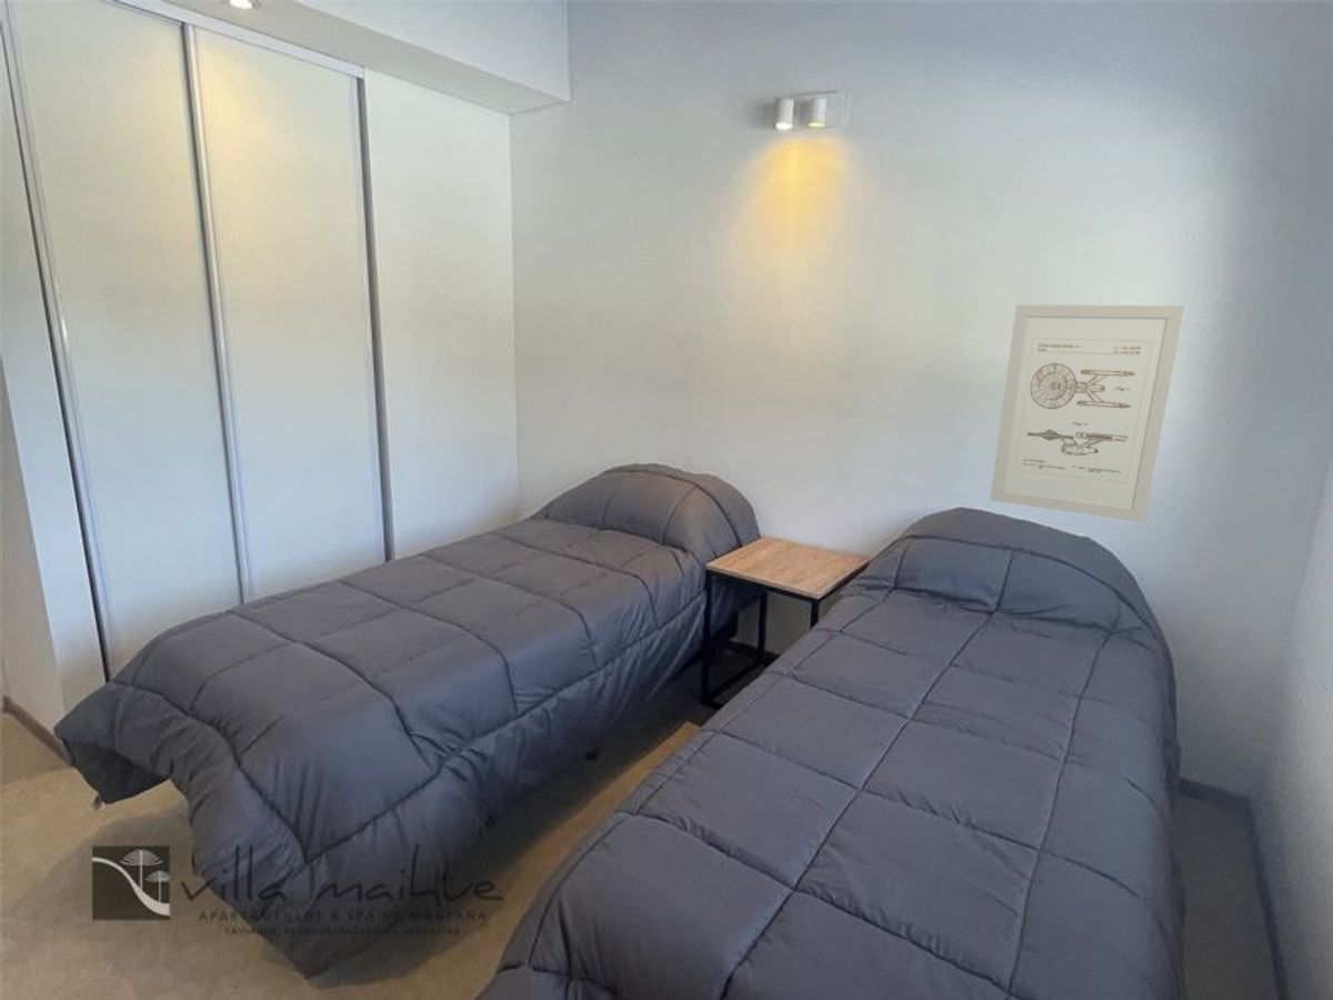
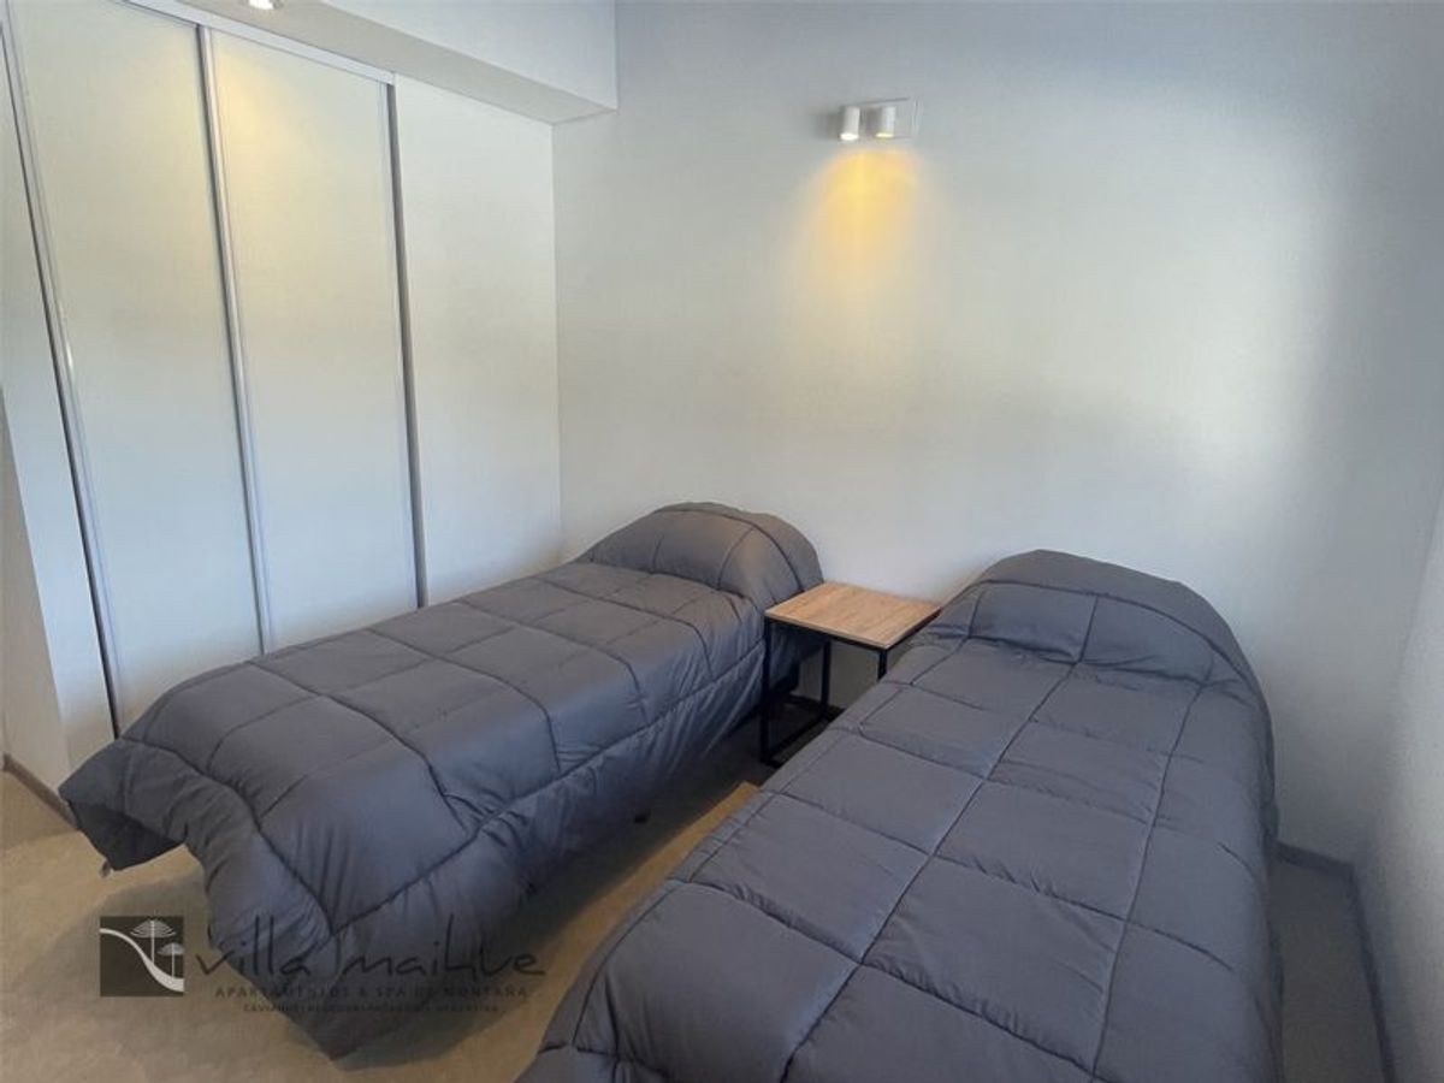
- wall art [989,303,1185,523]
